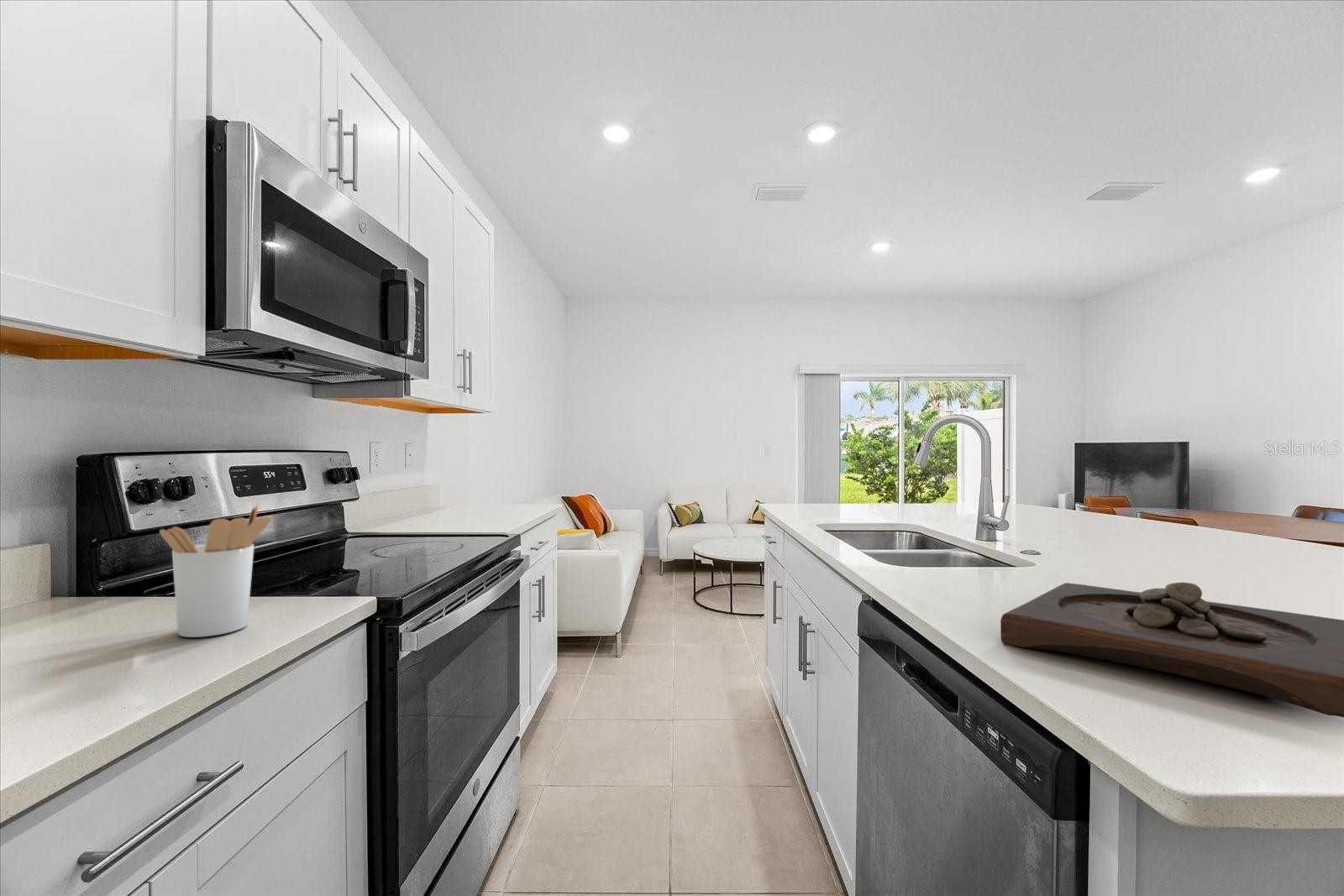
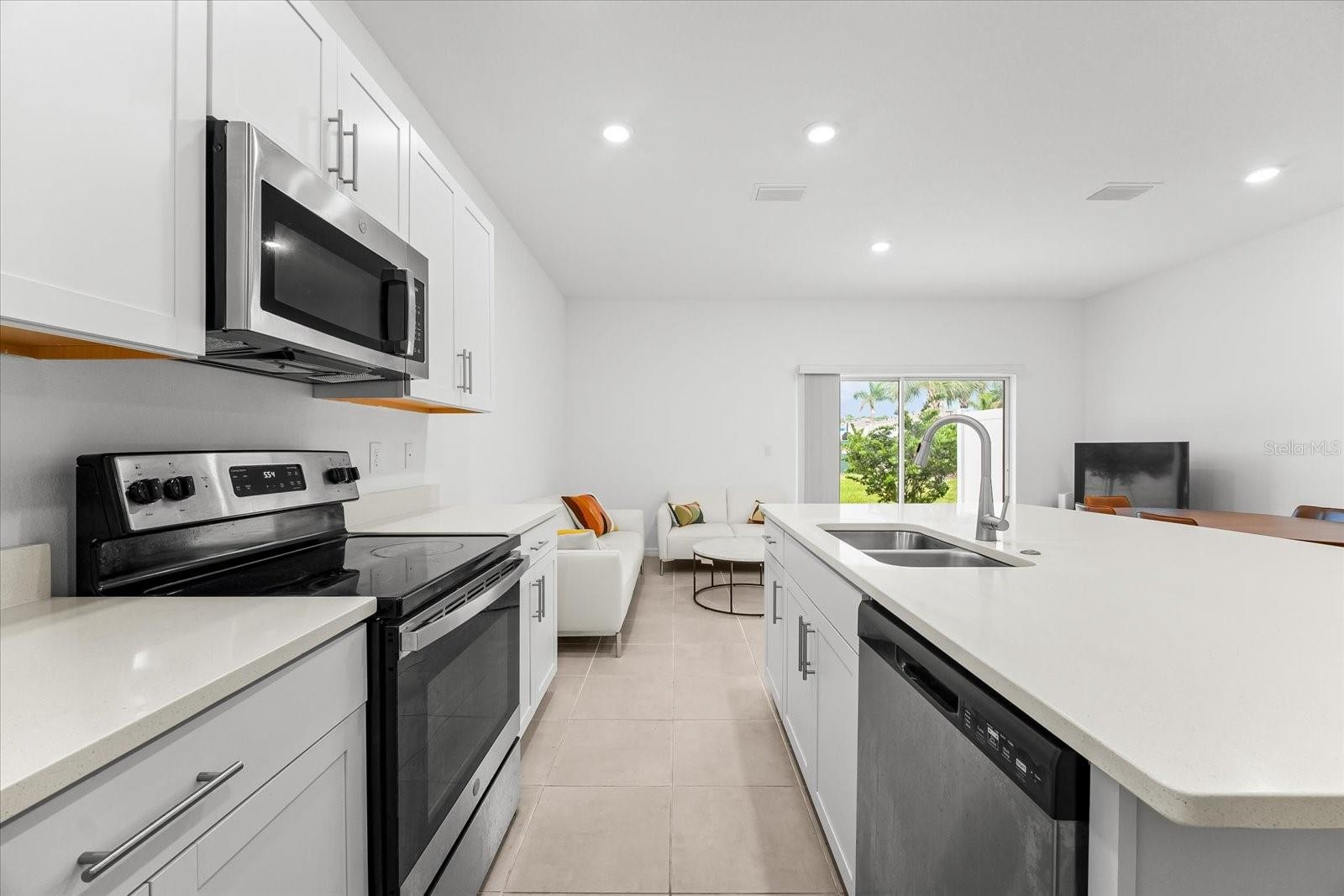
- utensil holder [159,504,272,638]
- wooden tray [1000,581,1344,718]
